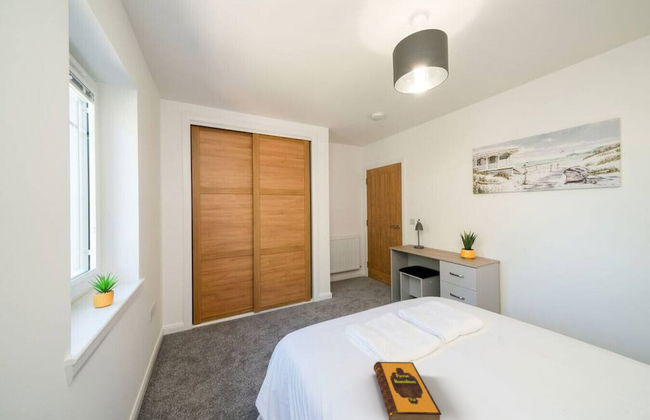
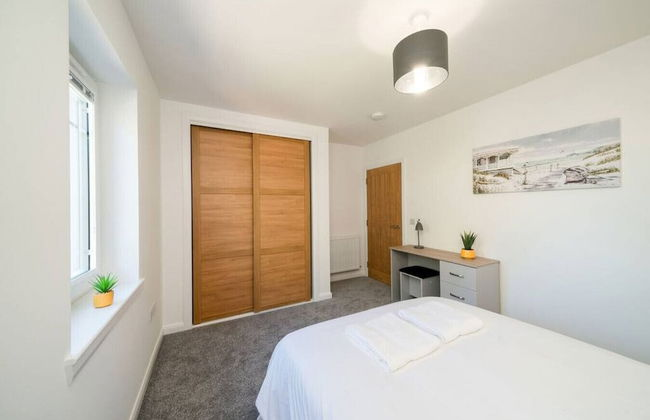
- hardback book [373,360,442,420]
